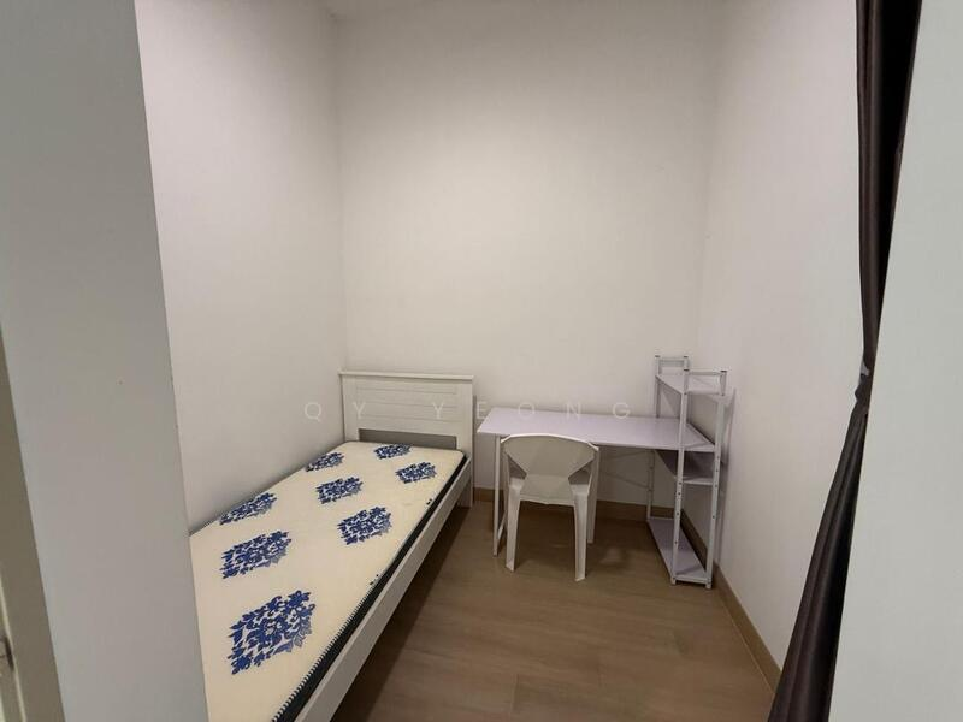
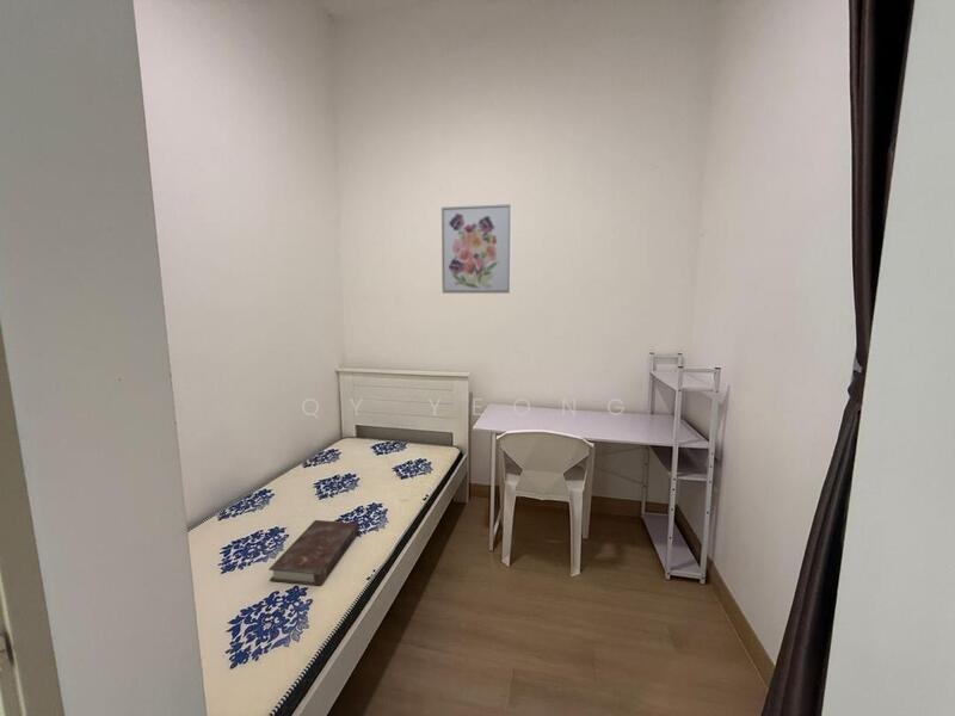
+ book [267,519,359,587]
+ wall art [440,203,513,295]
